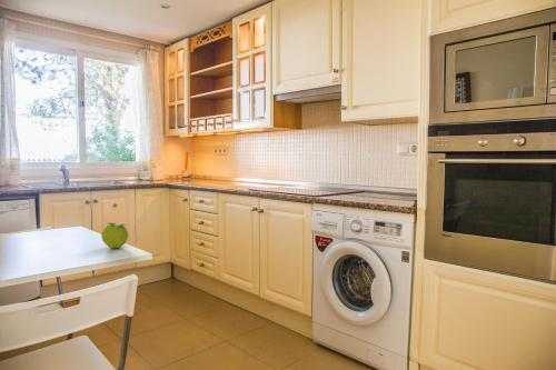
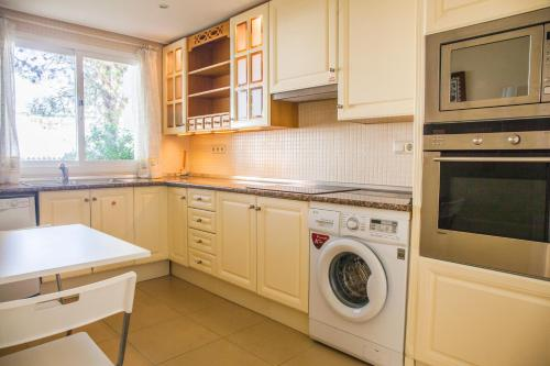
- fruit [100,221,129,250]
